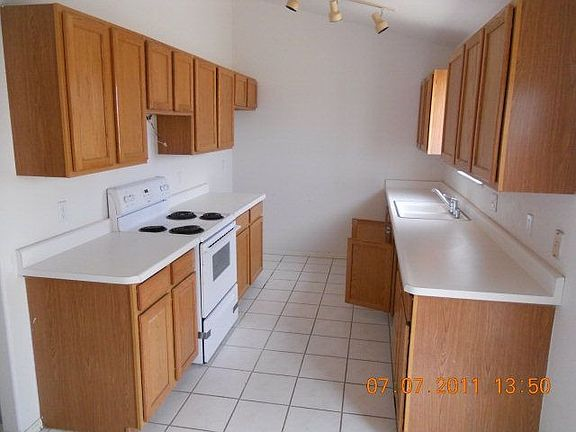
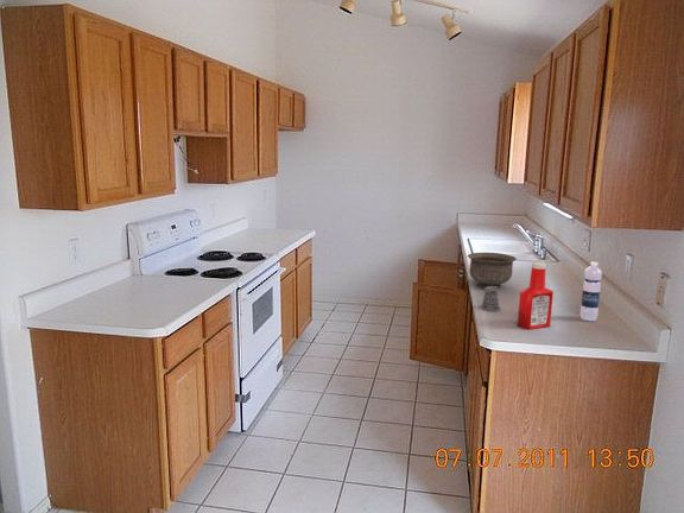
+ pepper shaker [475,285,501,312]
+ soap bottle [517,261,555,330]
+ bowl [467,252,518,289]
+ water bottle [580,261,603,322]
